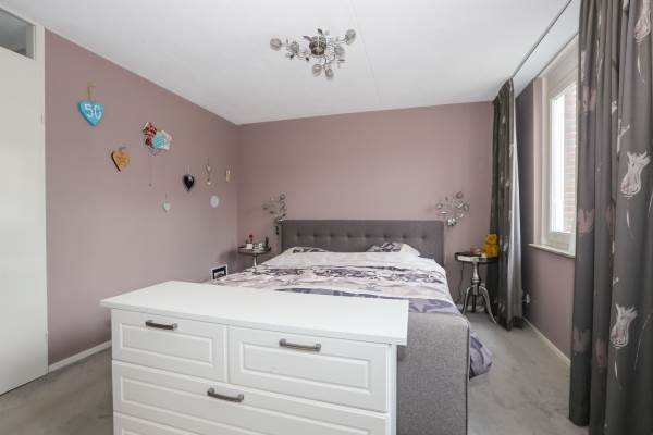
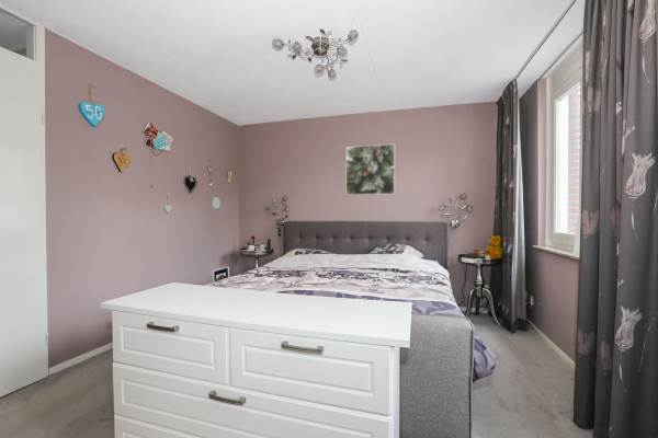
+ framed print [345,143,396,196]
